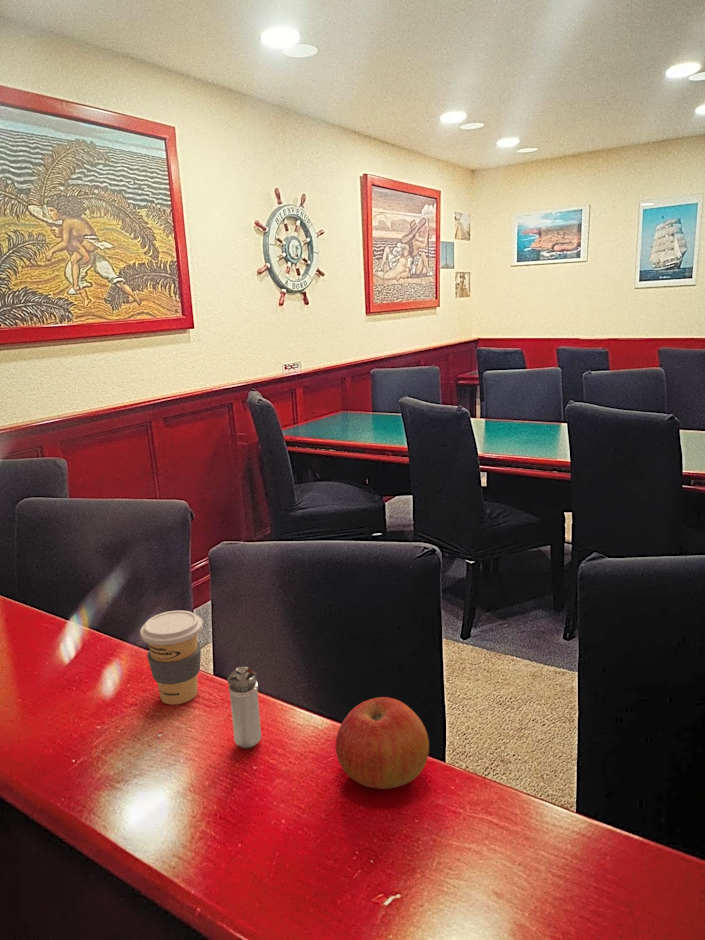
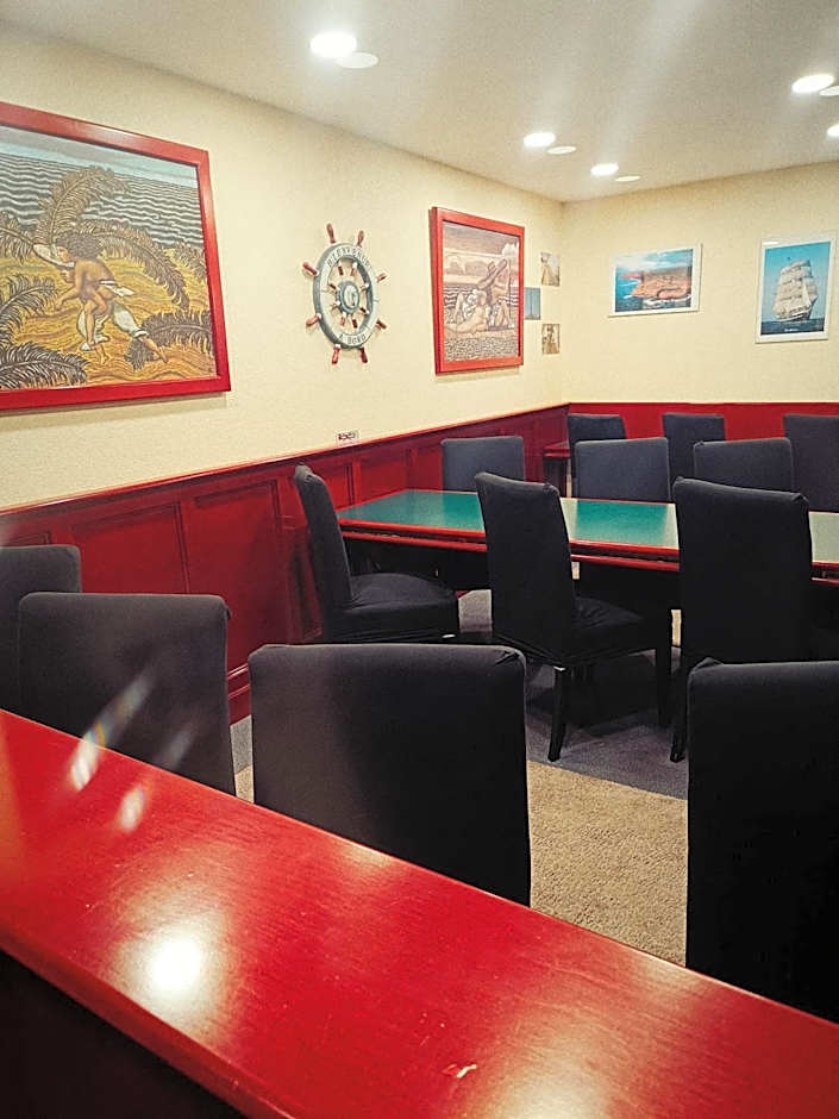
- apple [335,696,430,790]
- coffee cup [139,609,204,705]
- shaker [226,666,262,749]
